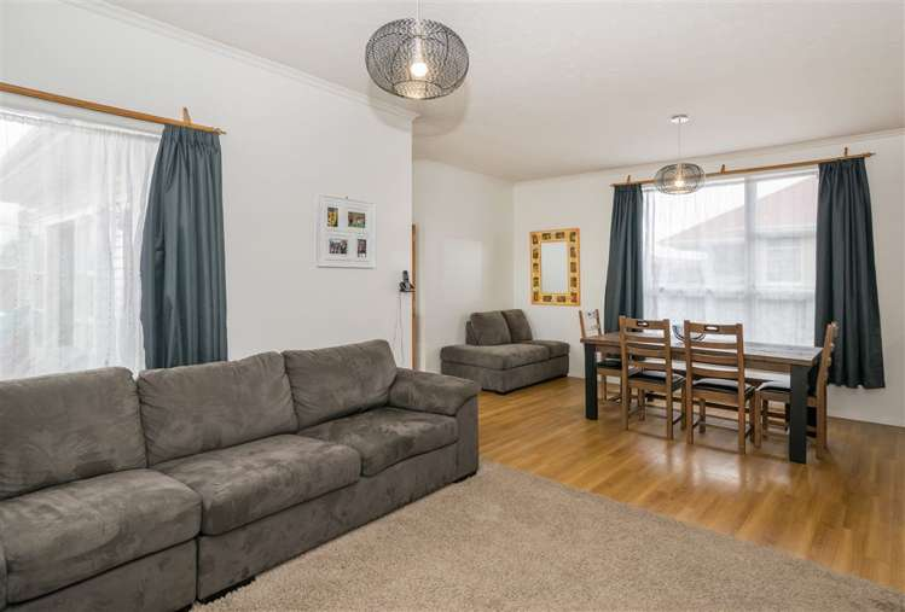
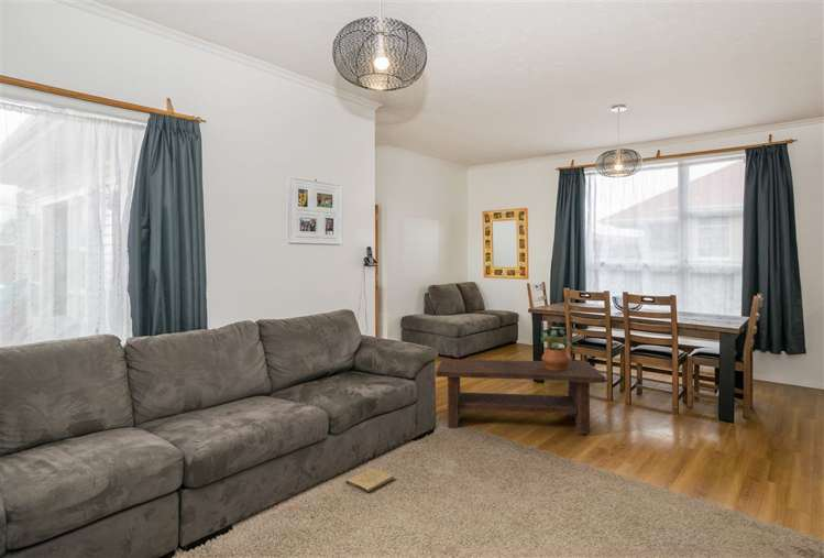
+ box [345,467,395,493]
+ potted plant [540,328,579,371]
+ coffee table [435,358,606,435]
